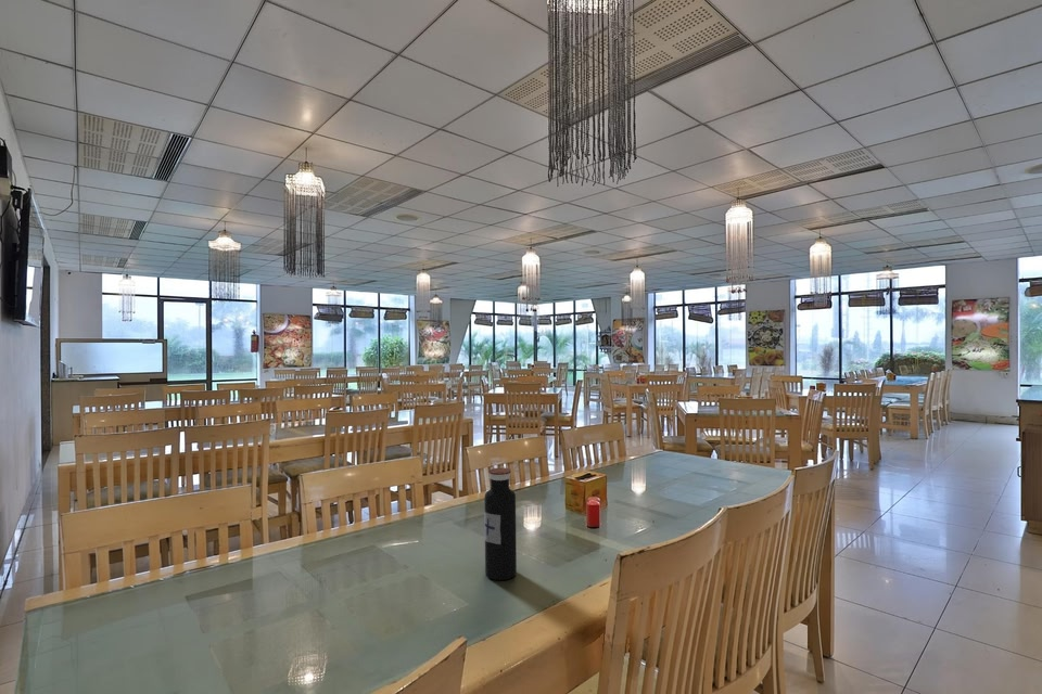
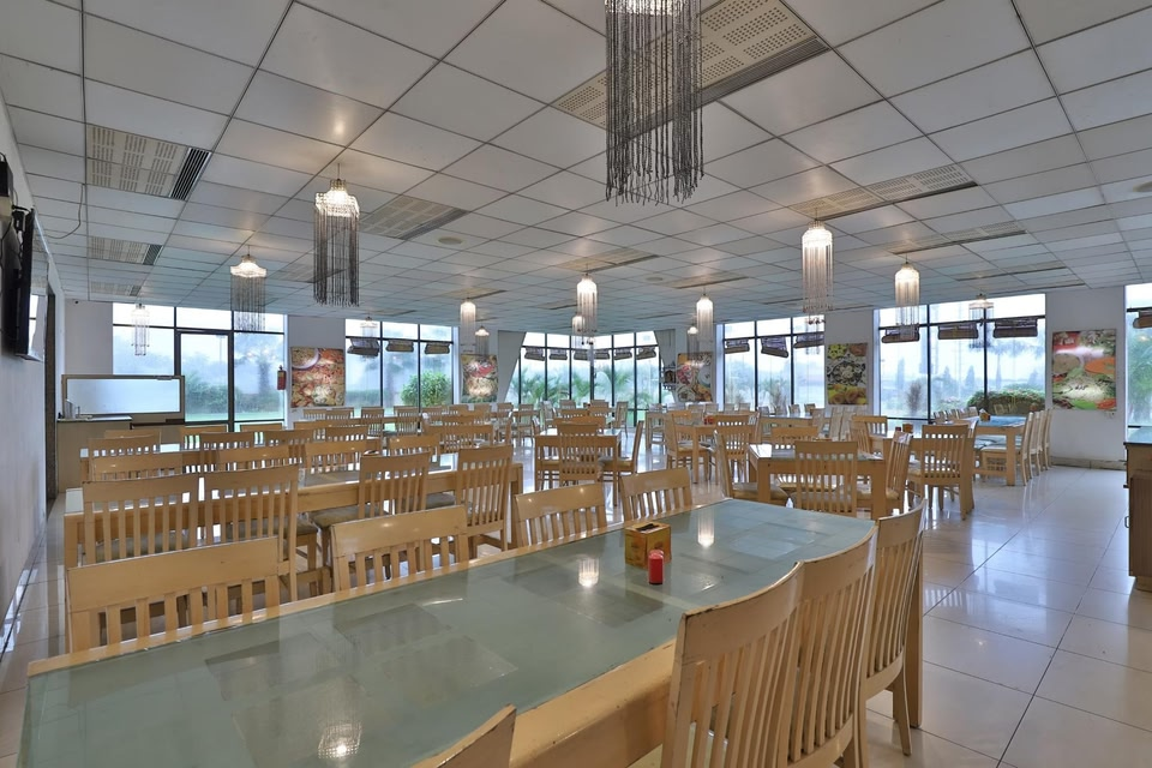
- water bottle [483,467,518,581]
